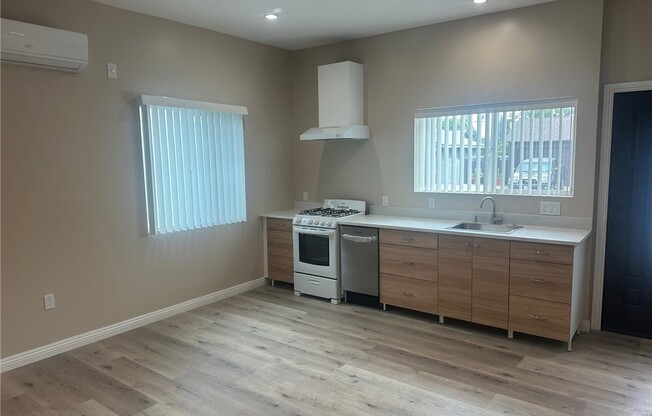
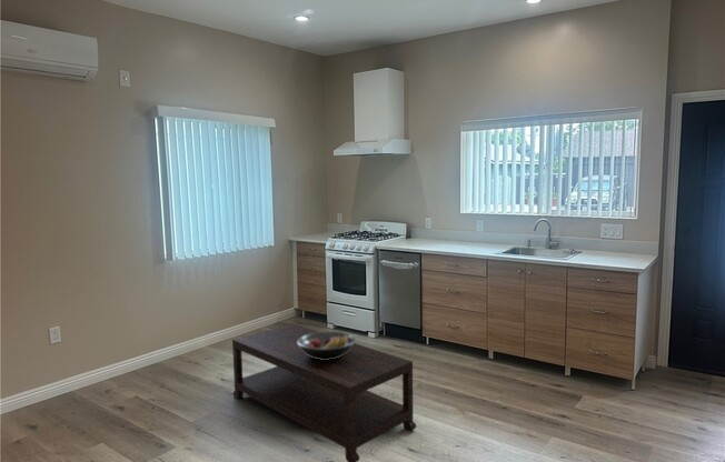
+ coffee table [231,323,417,462]
+ fruit bowl [297,331,356,360]
